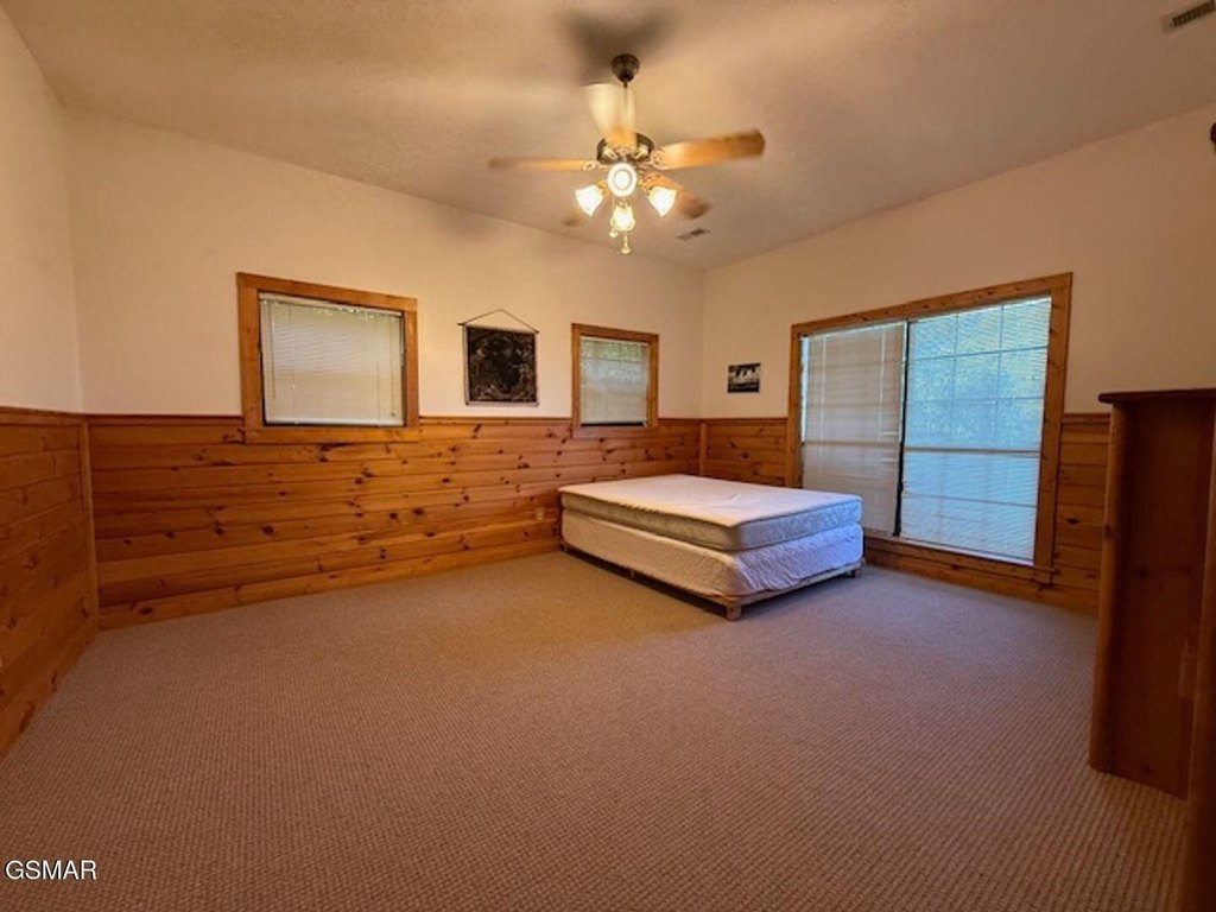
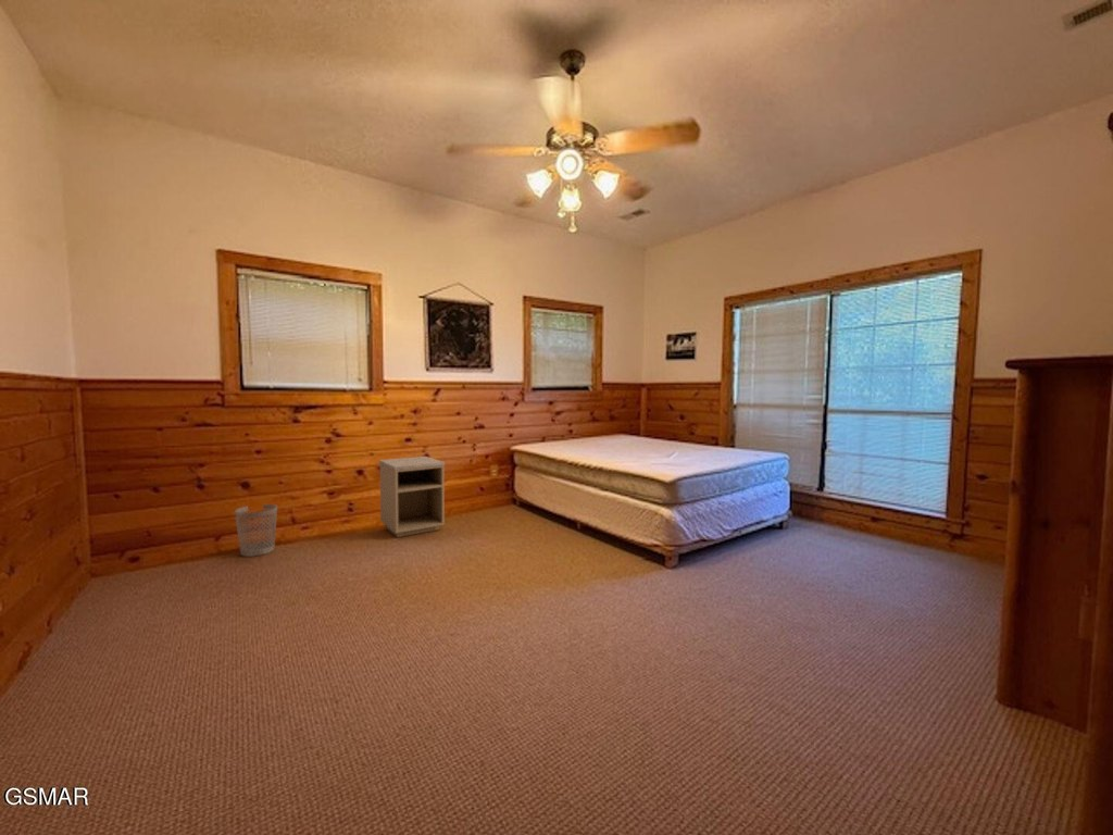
+ wastebasket [234,503,278,558]
+ nightstand [378,456,446,538]
